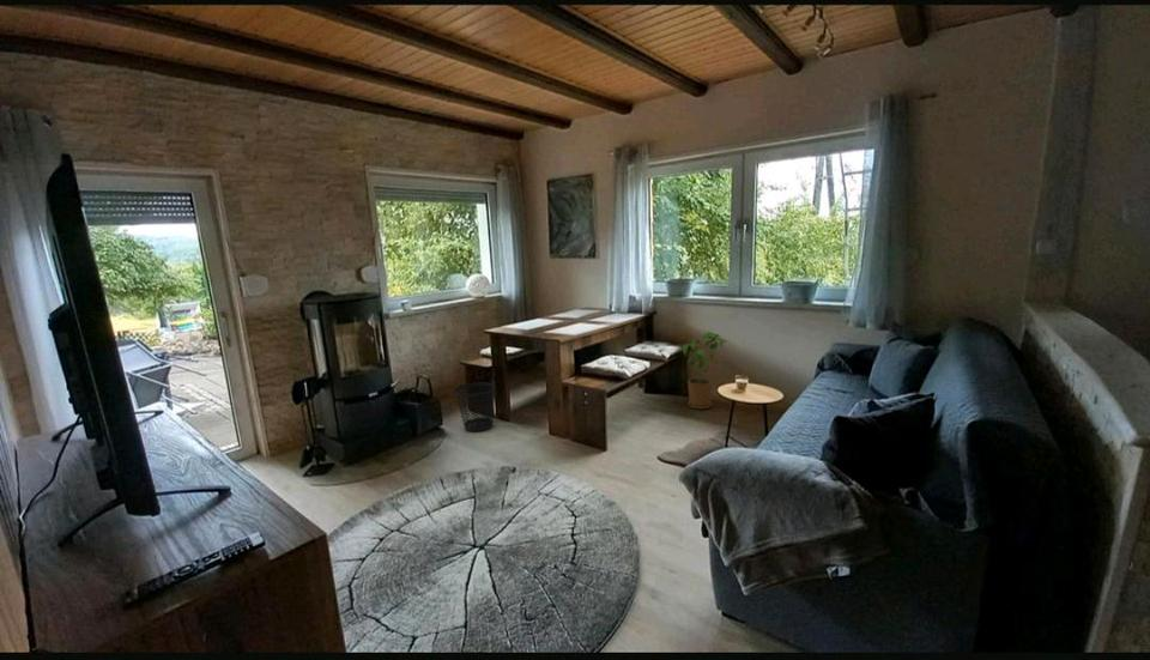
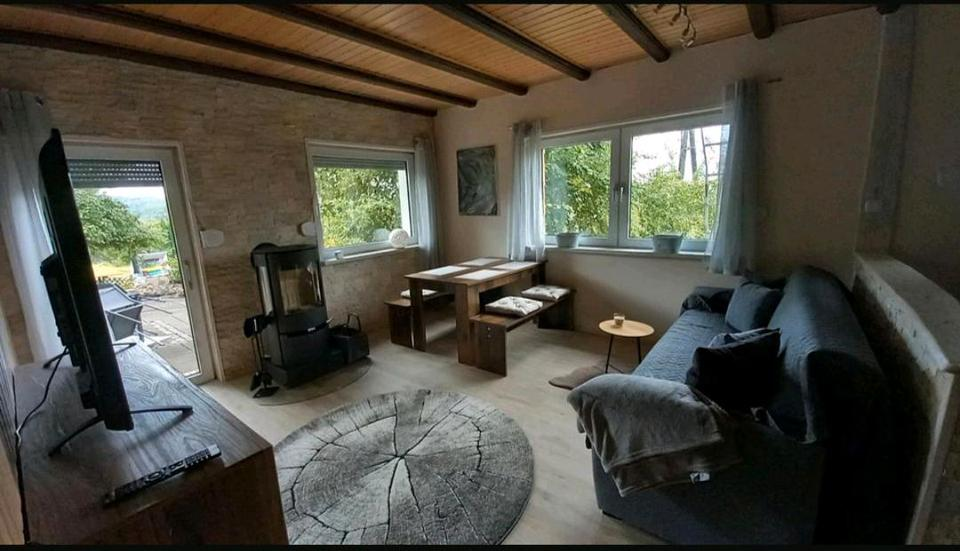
- wastebasket [453,381,496,432]
- house plant [682,331,728,410]
